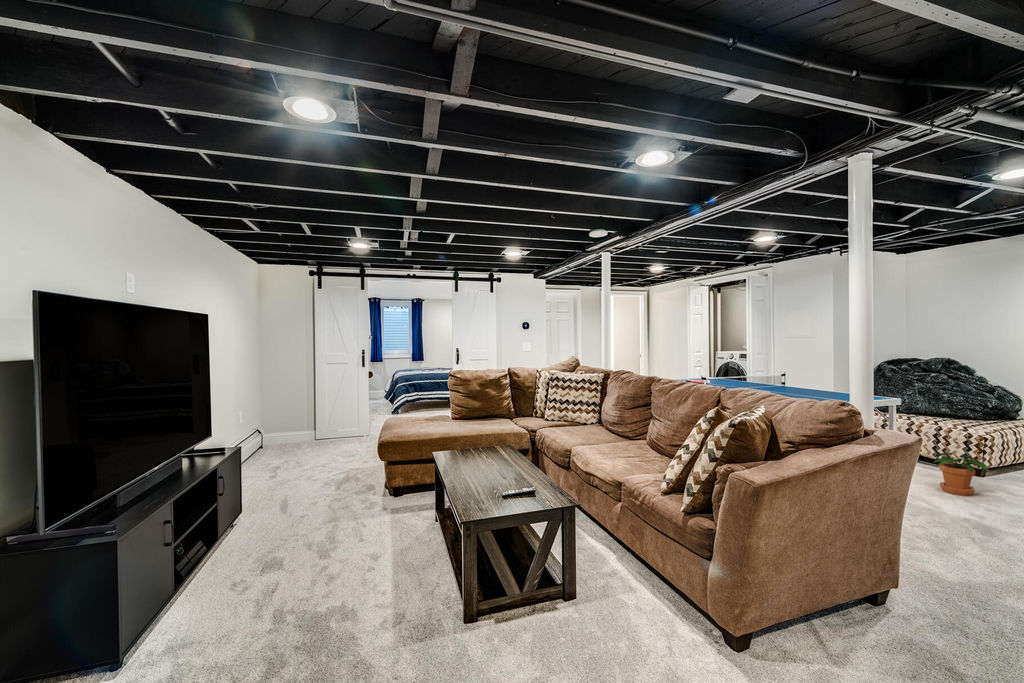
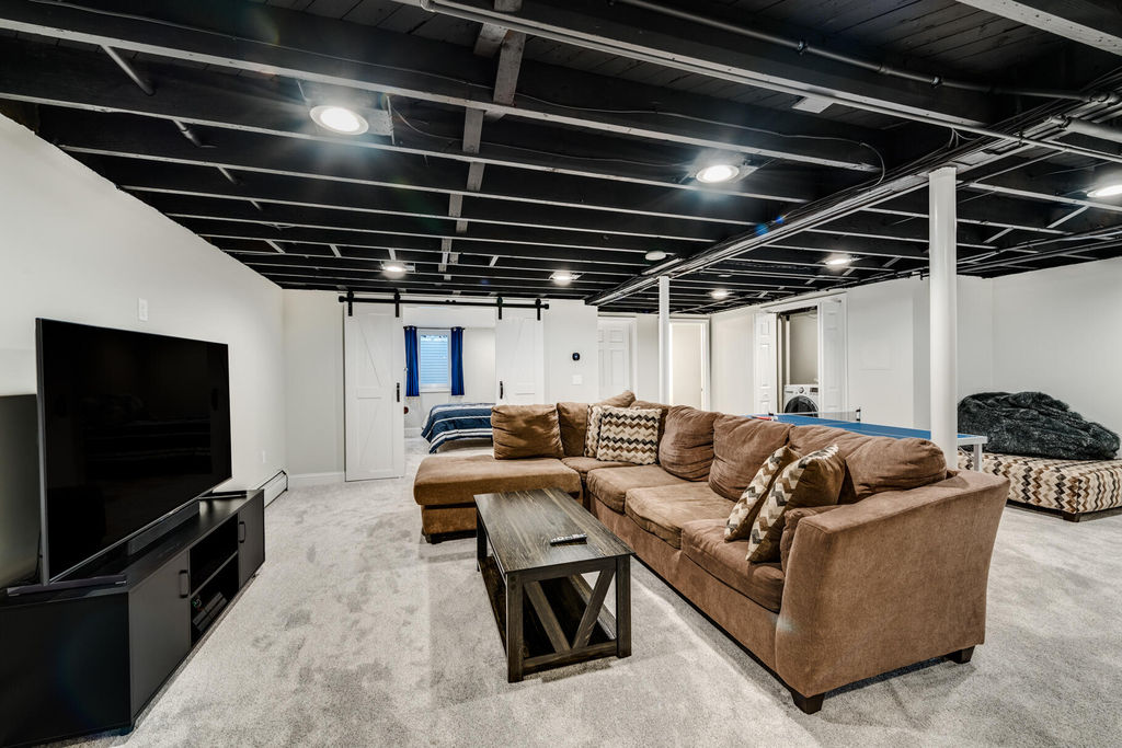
- potted plant [933,451,990,497]
